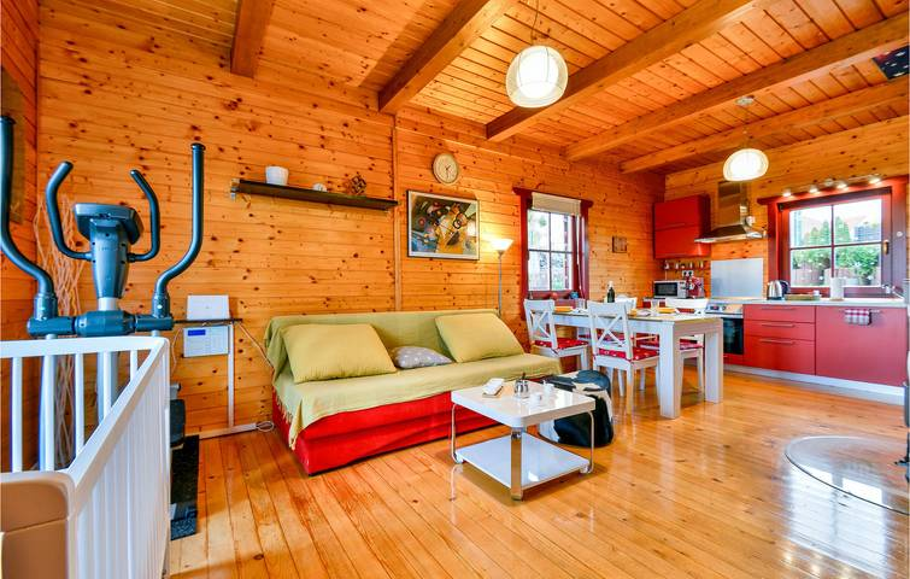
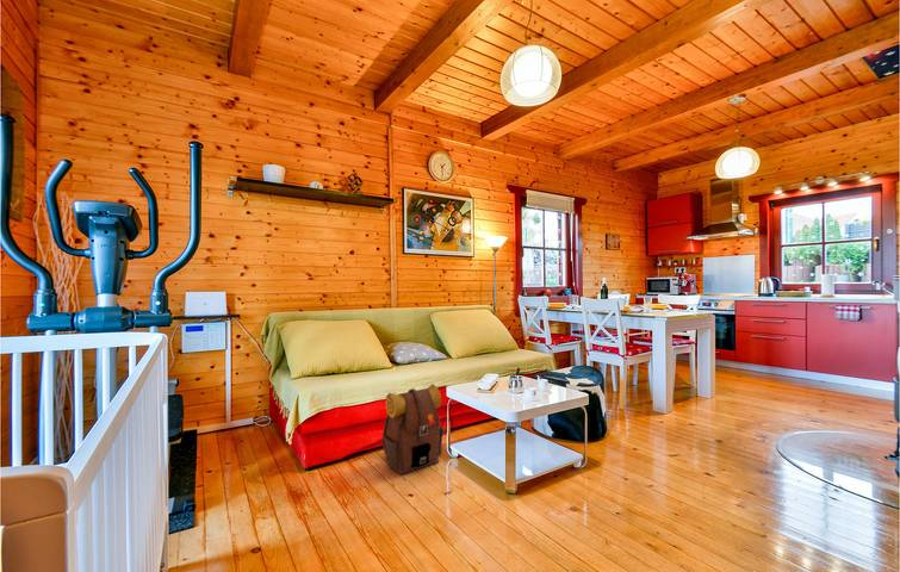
+ backpack [381,383,446,475]
